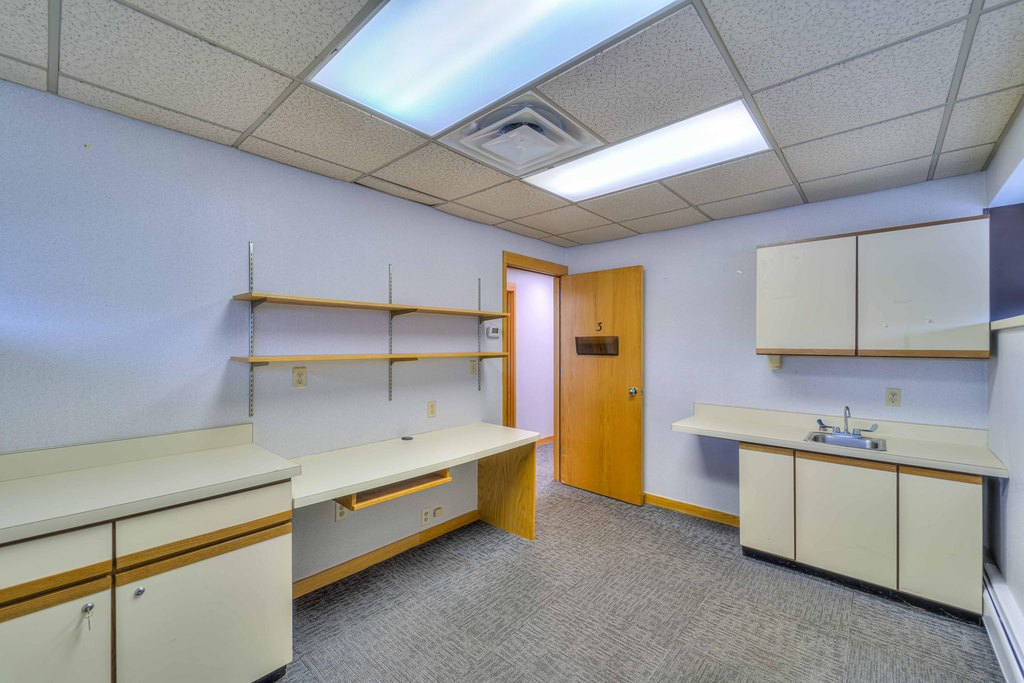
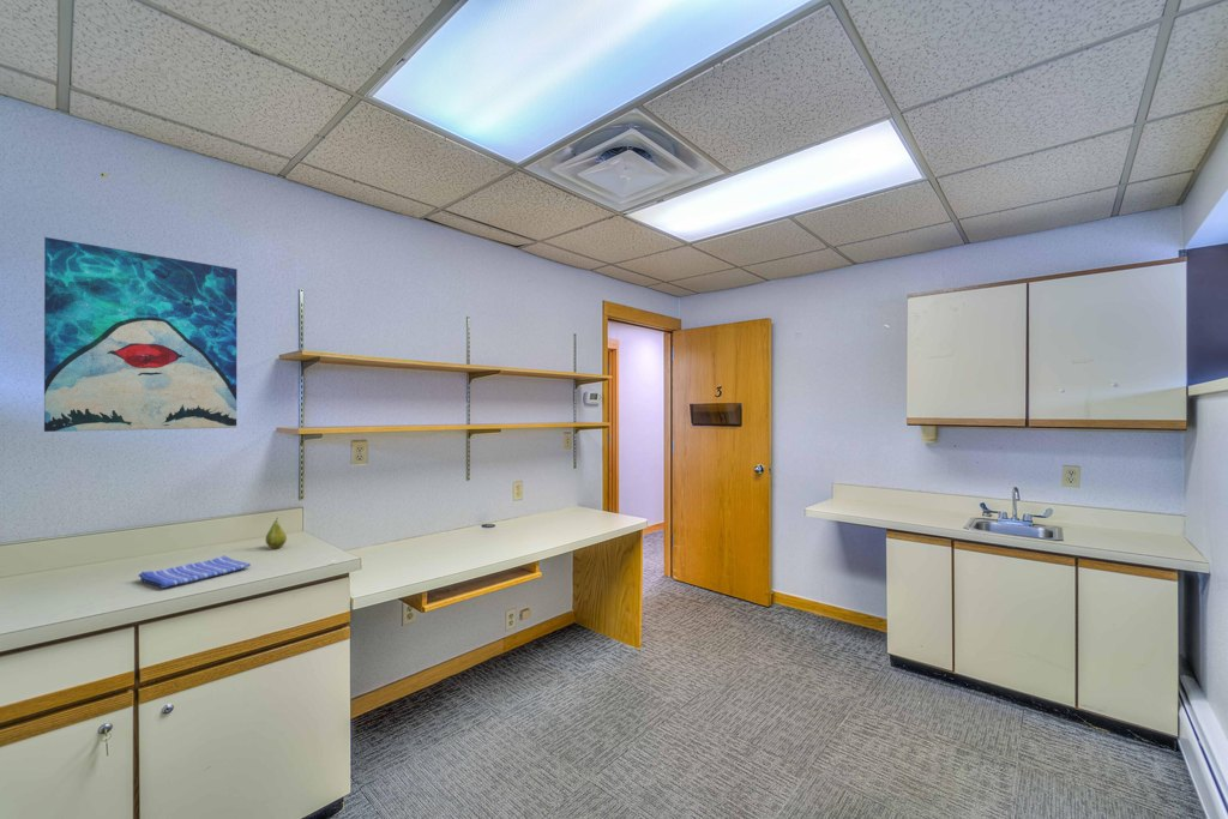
+ wall art [43,236,239,433]
+ fruit [265,518,288,550]
+ dish towel [138,555,252,589]
